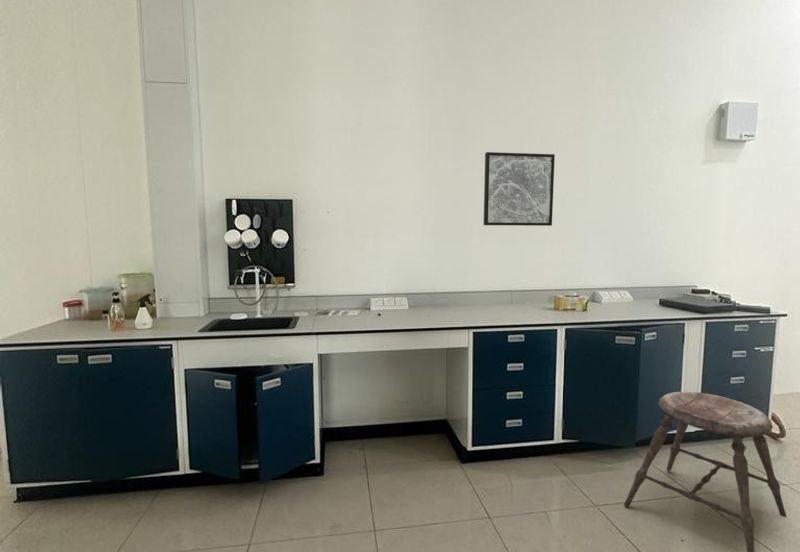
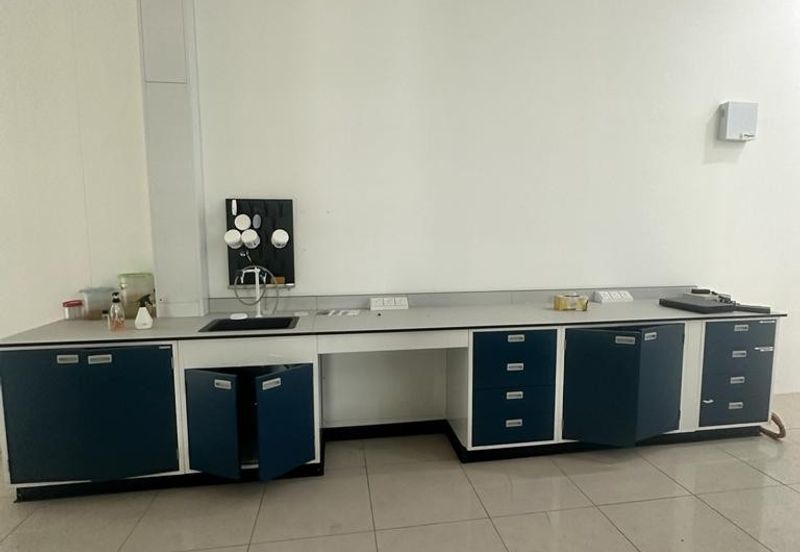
- wall art [483,151,556,227]
- stool [623,391,788,552]
